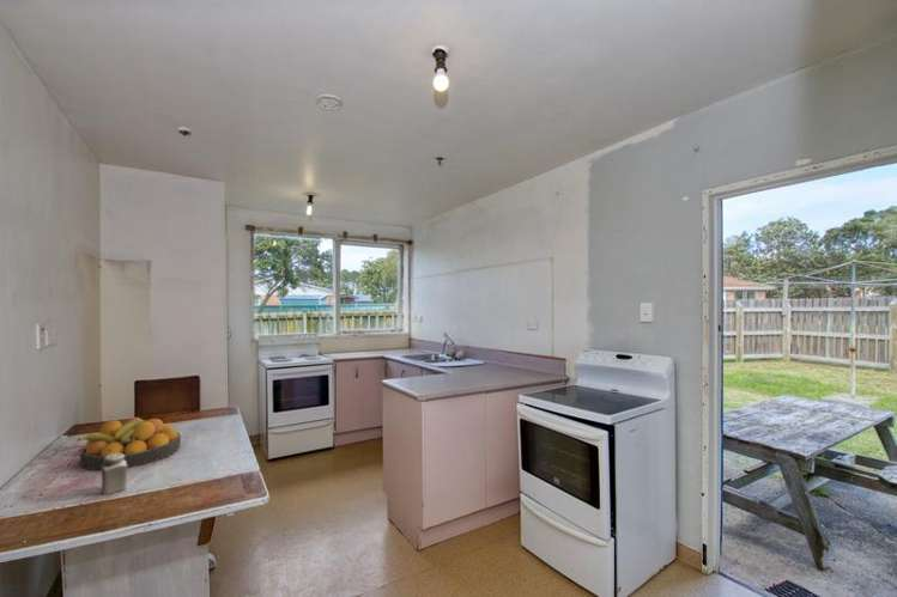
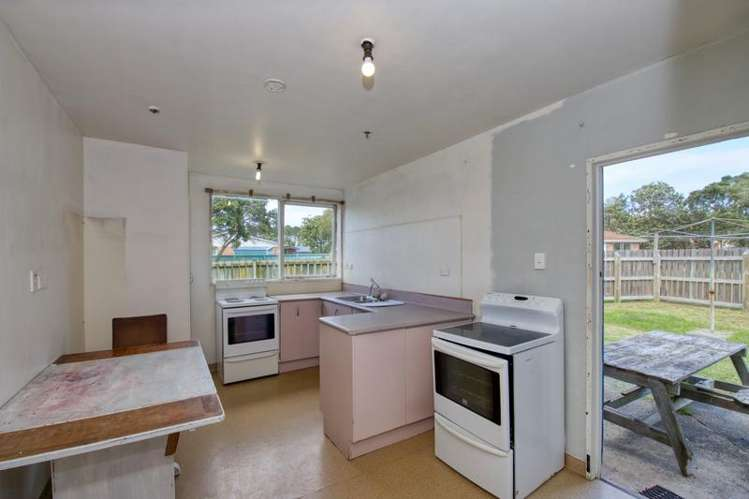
- fruit bowl [77,416,182,471]
- salt shaker [101,453,128,497]
